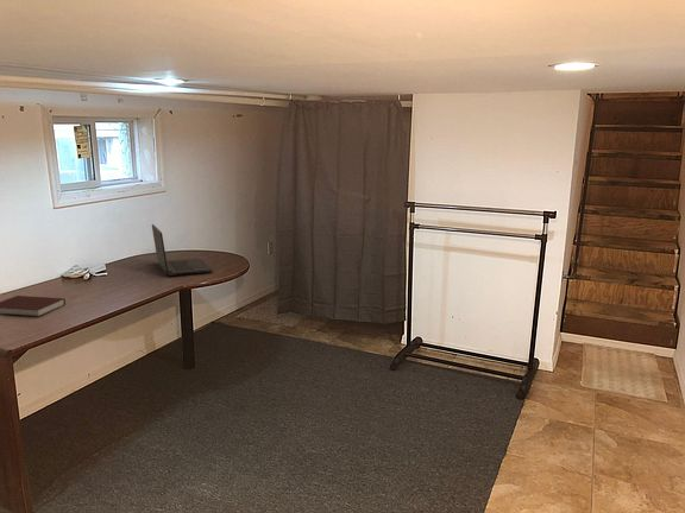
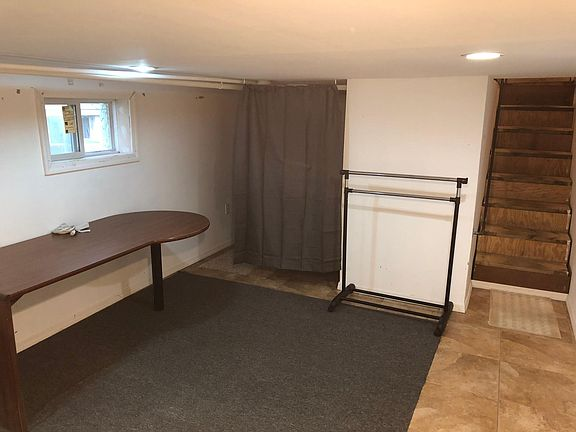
- laptop [151,223,214,277]
- notebook [0,294,67,318]
